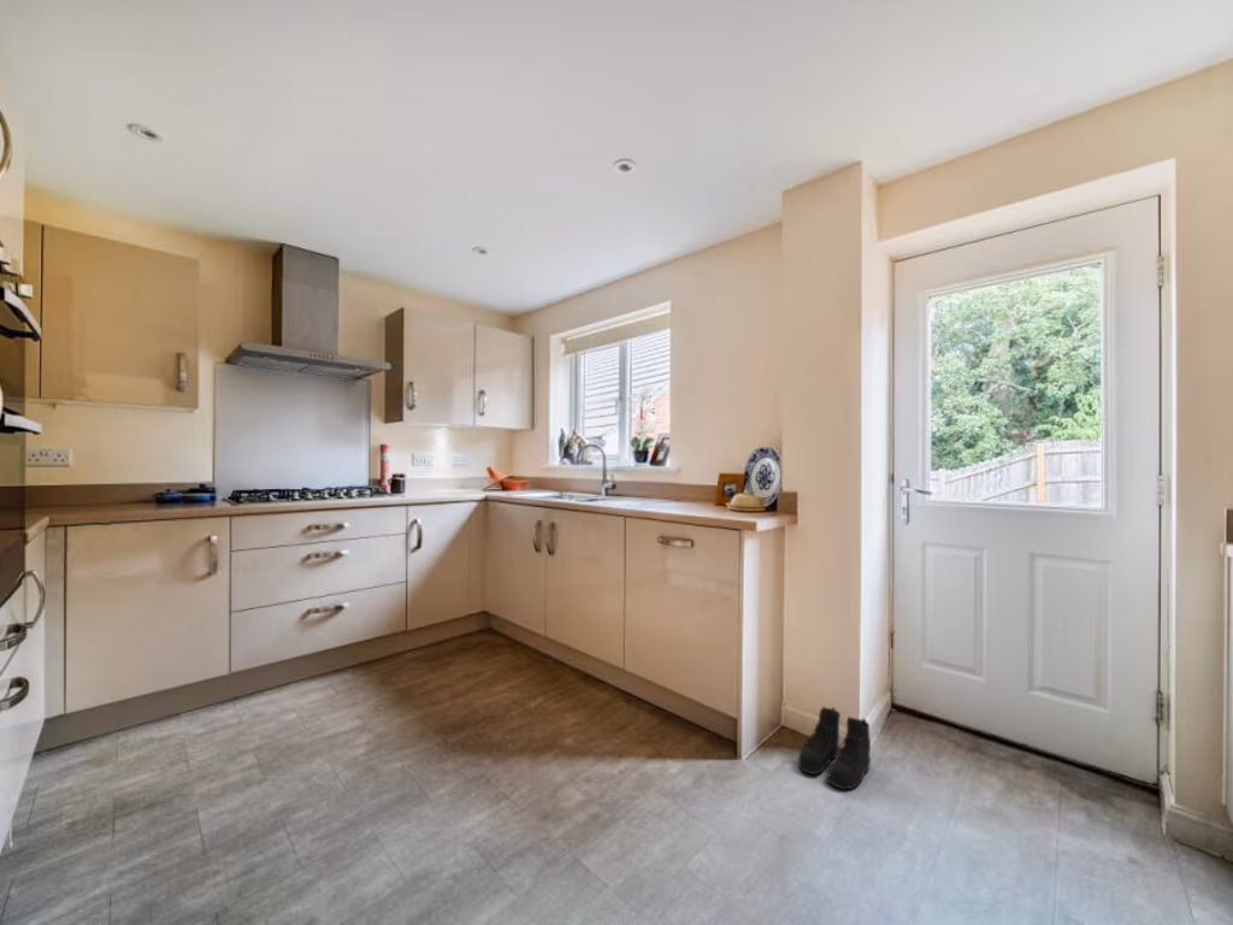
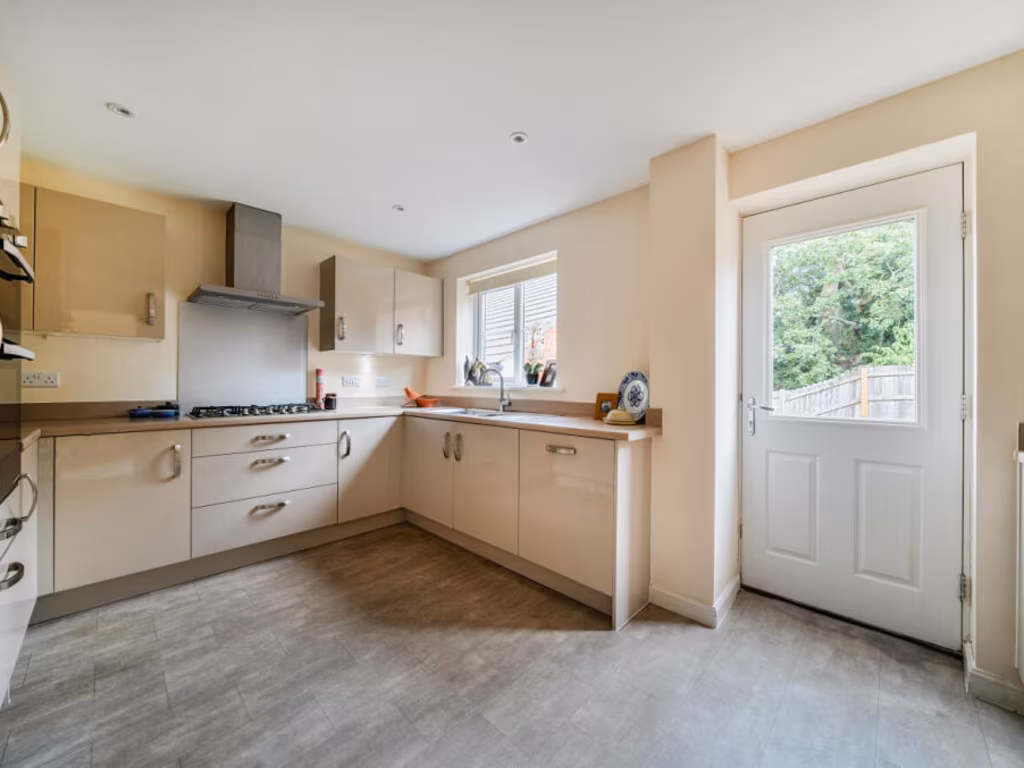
- boots [797,706,872,791]
